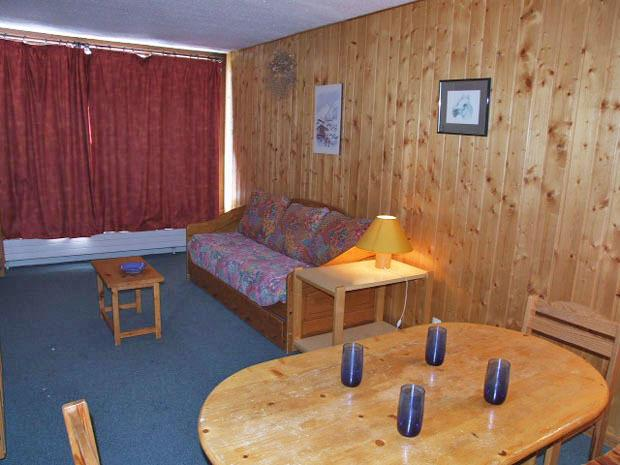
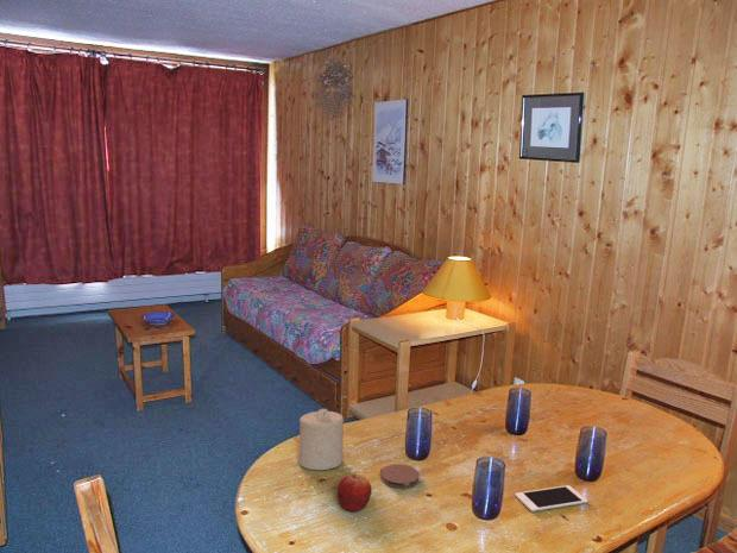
+ coaster [380,463,421,490]
+ candle [297,408,345,471]
+ fruit [336,473,373,513]
+ cell phone [514,484,588,513]
